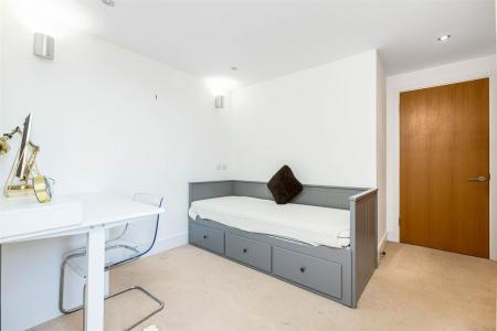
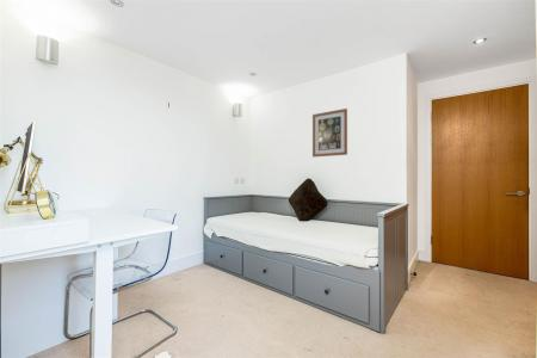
+ wall art [311,107,348,159]
